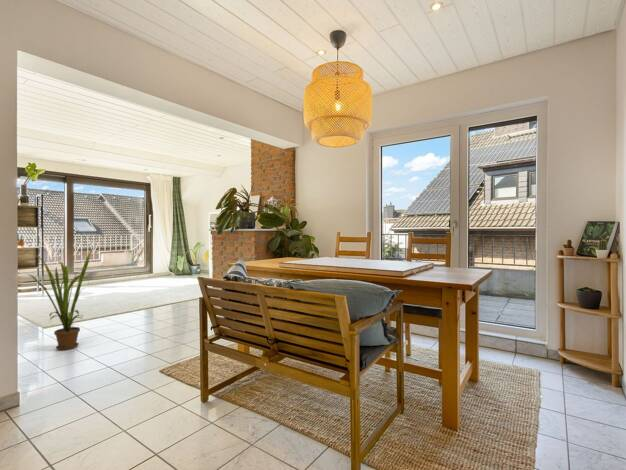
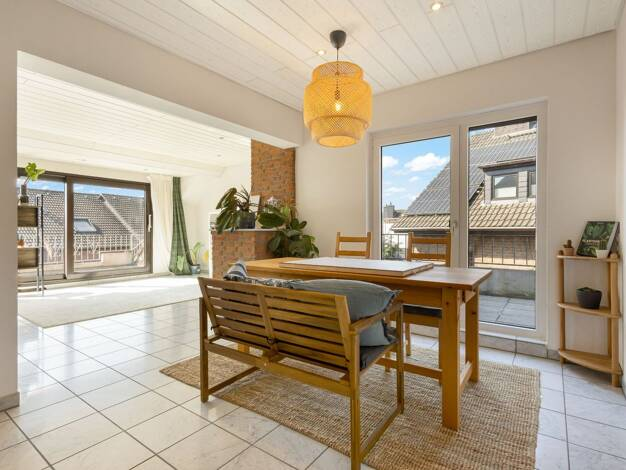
- house plant [24,250,92,351]
